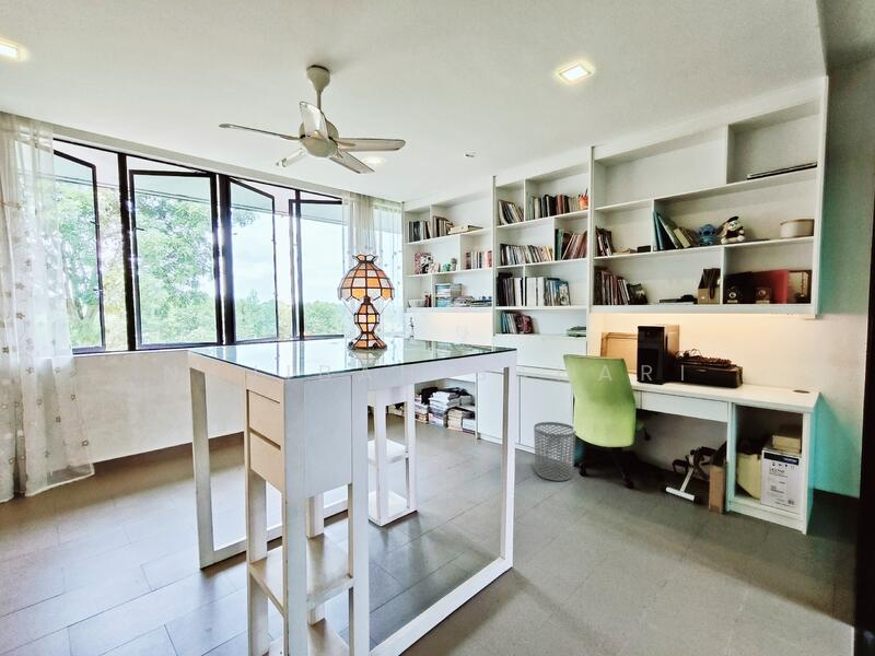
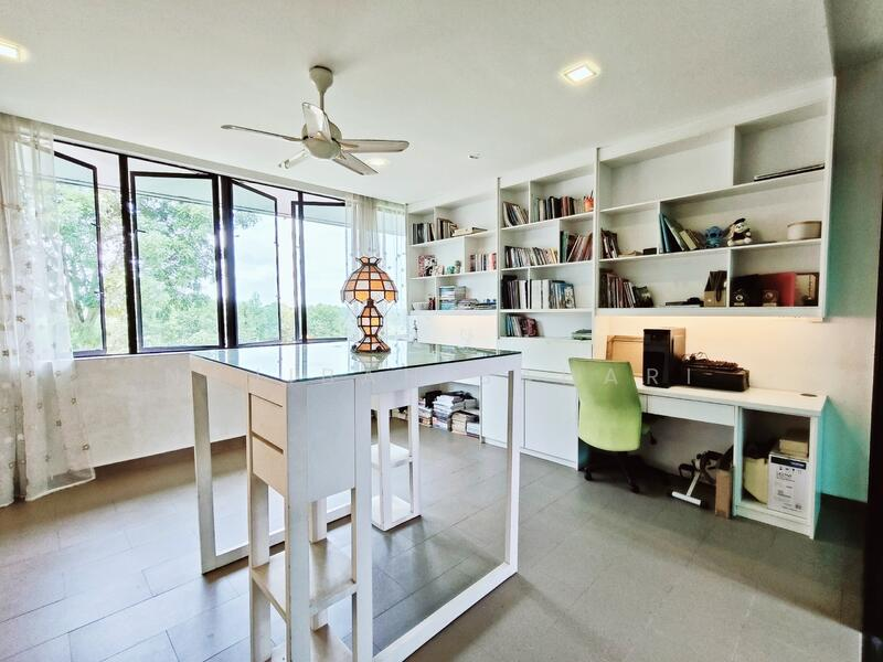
- waste bin [533,421,576,482]
